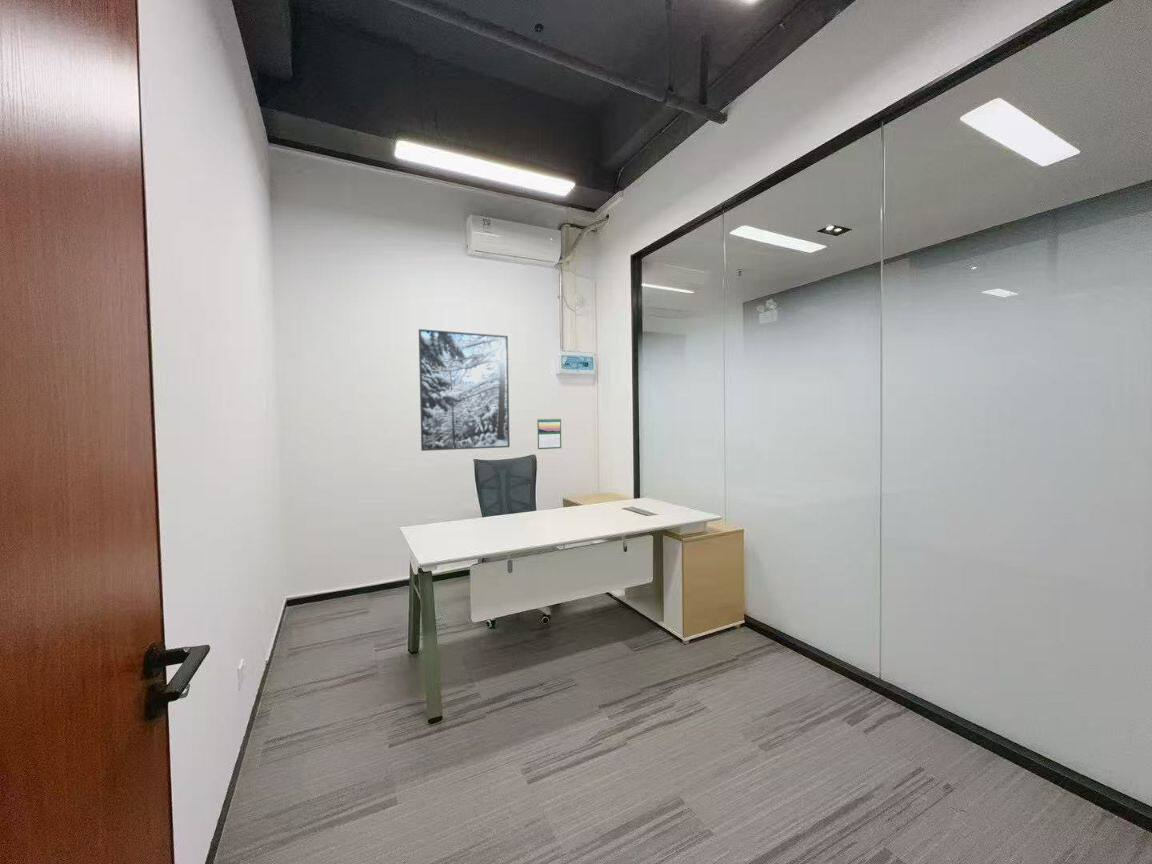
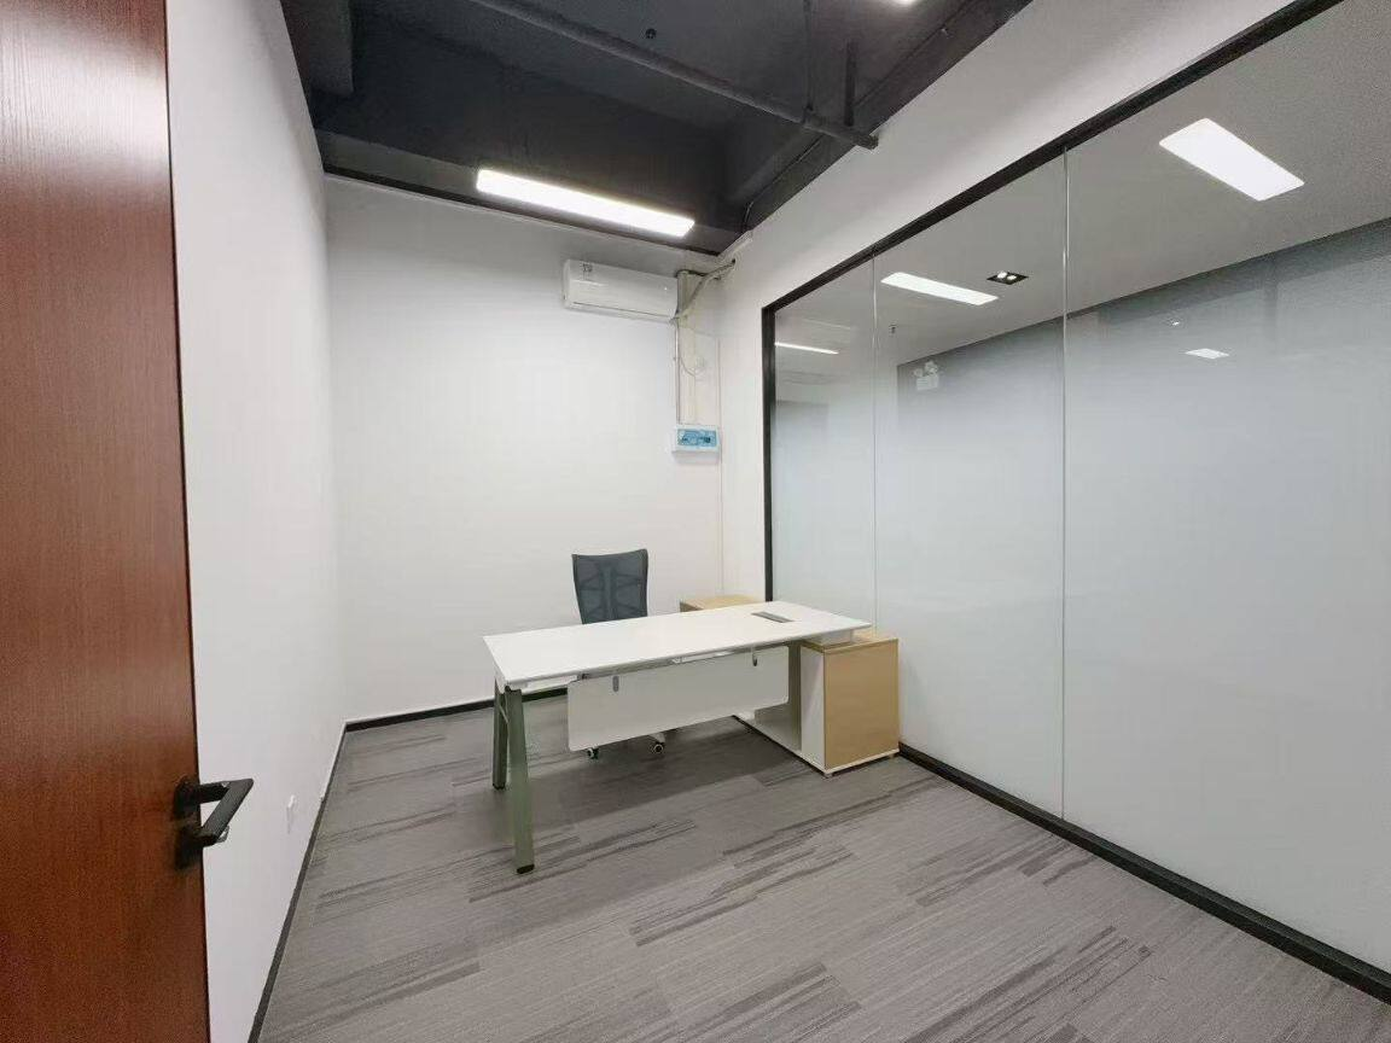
- calendar [536,417,562,450]
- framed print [418,328,511,452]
